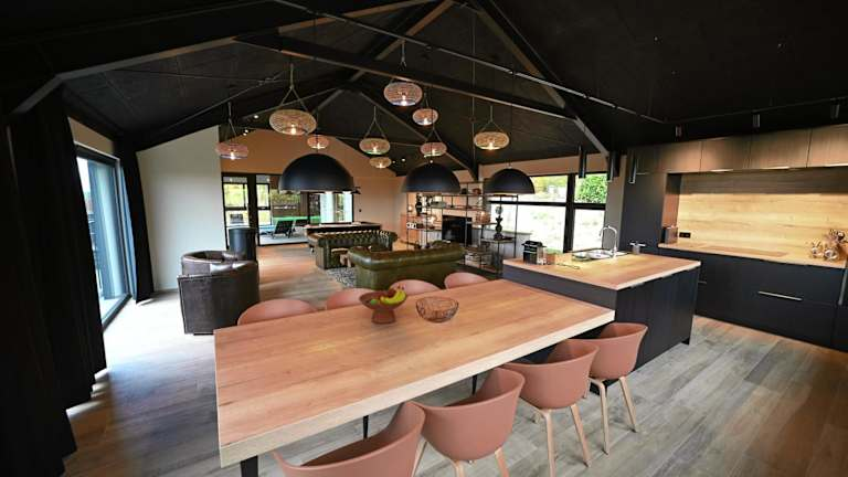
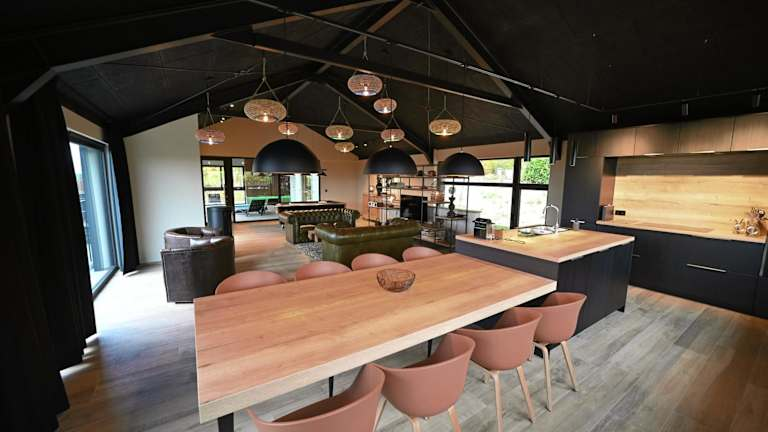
- fruit bowl [358,285,409,325]
